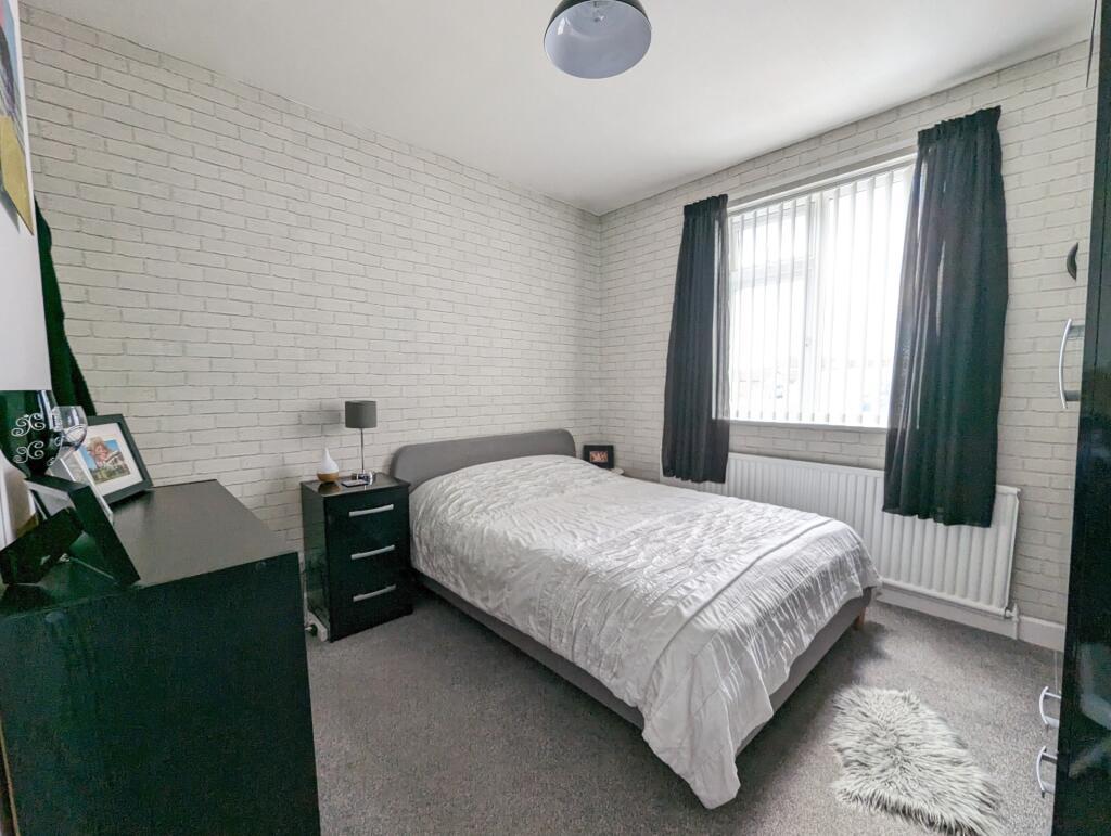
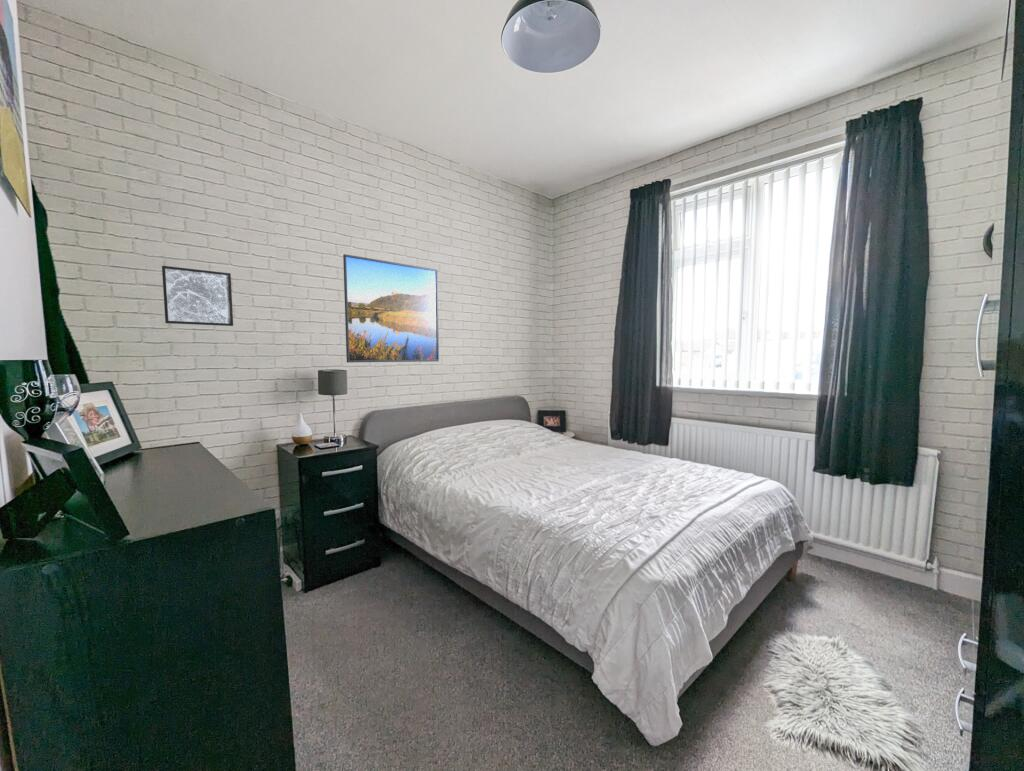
+ wall art [161,265,234,327]
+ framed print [342,253,440,363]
